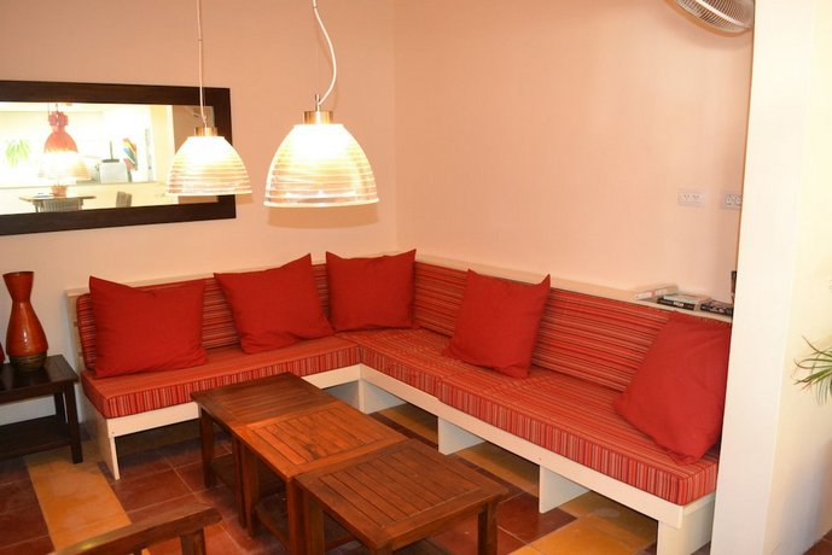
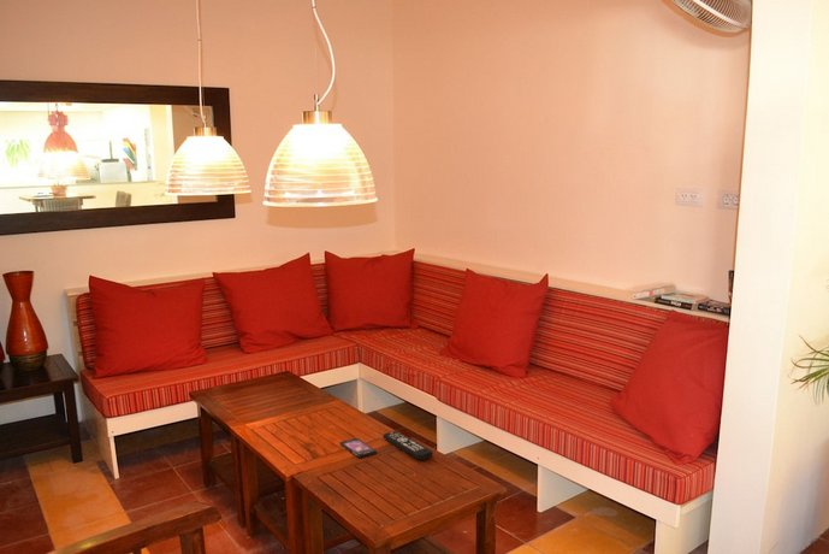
+ smartphone [339,437,378,459]
+ remote control [383,430,434,461]
